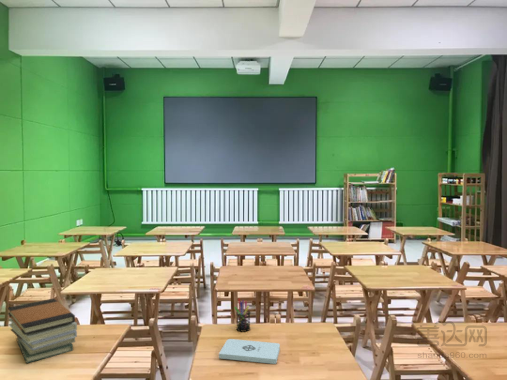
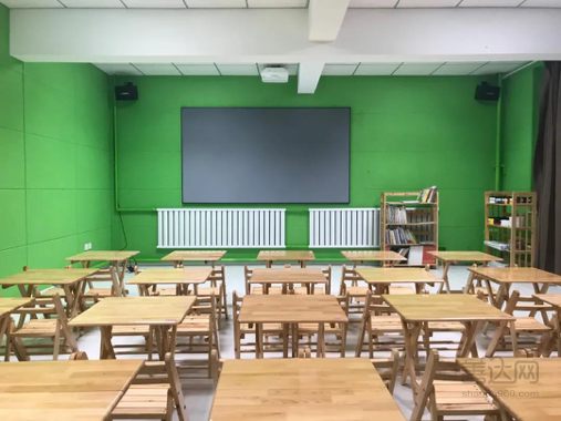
- book stack [7,297,78,365]
- pen holder [233,298,251,333]
- notepad [218,338,281,365]
